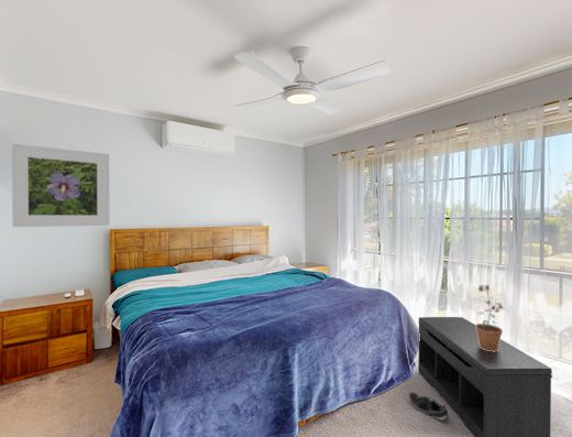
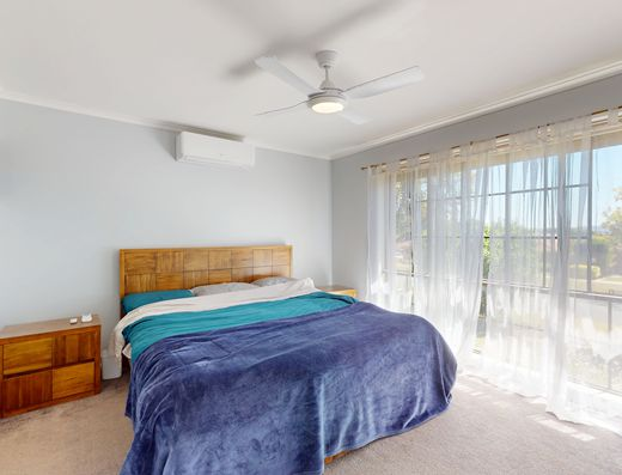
- shoe [407,391,449,422]
- bench [417,316,553,437]
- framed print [11,143,111,228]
- potted plant [475,283,505,352]
